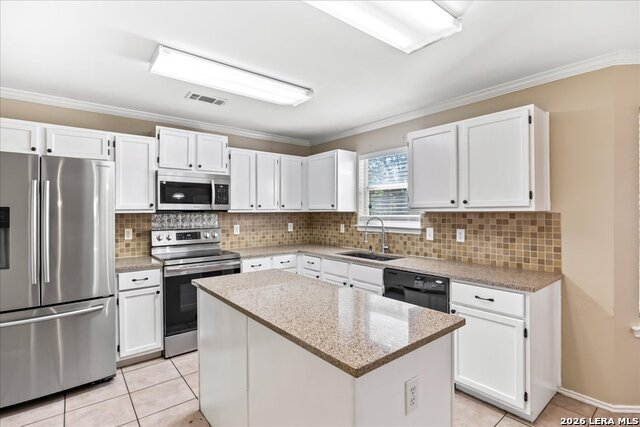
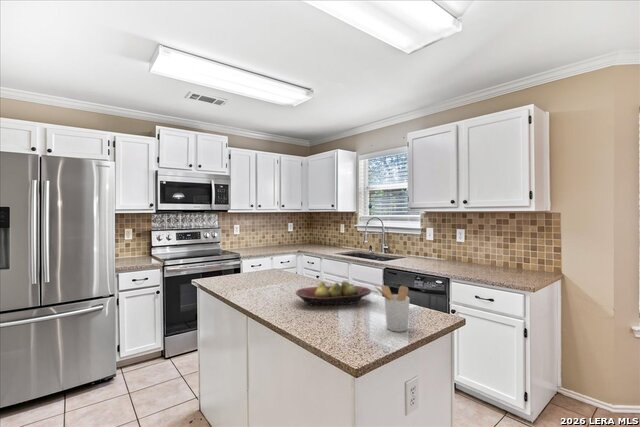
+ fruit bowl [295,280,372,307]
+ utensil holder [373,284,411,333]
